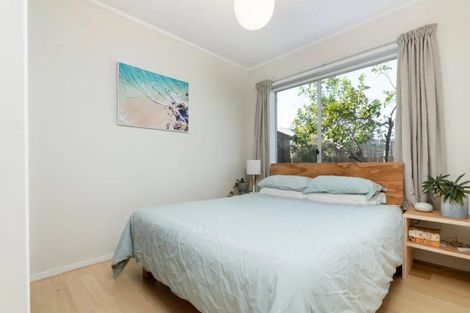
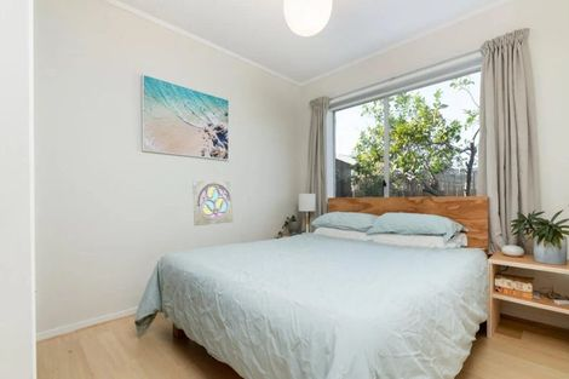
+ wall ornament [191,179,234,228]
